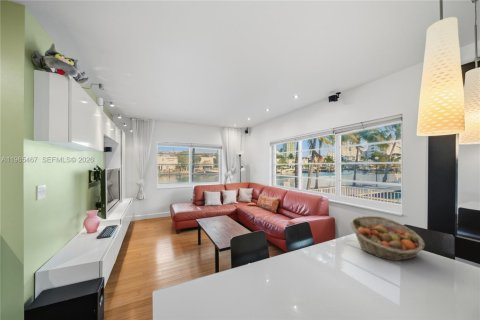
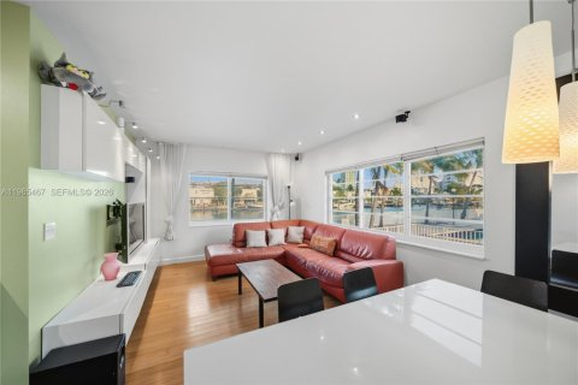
- fruit basket [349,215,426,262]
